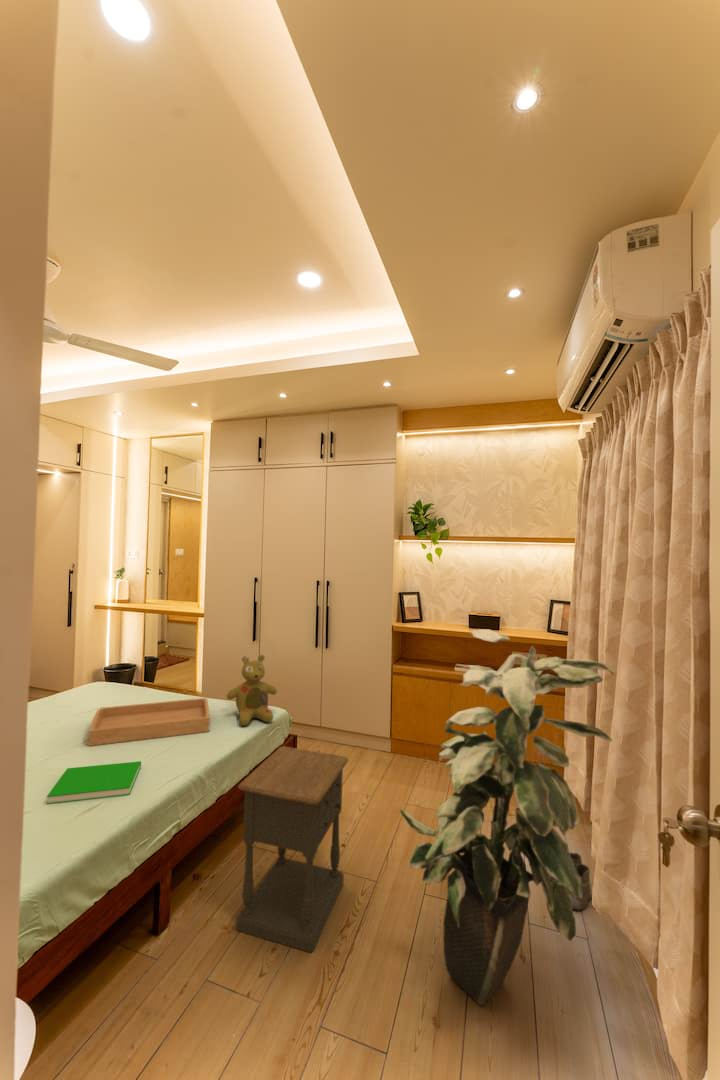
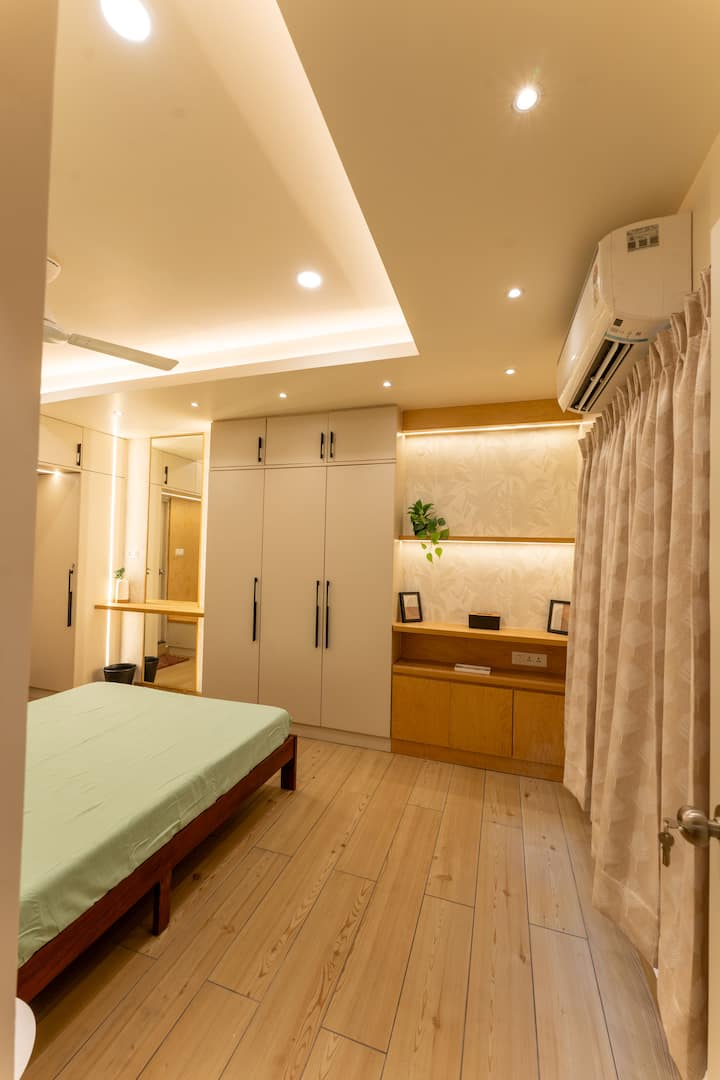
- boots [547,852,595,912]
- indoor plant [399,628,615,1008]
- serving tray [88,697,211,747]
- nightstand [235,745,349,953]
- book [46,760,142,805]
- stuffed bear [226,654,278,727]
